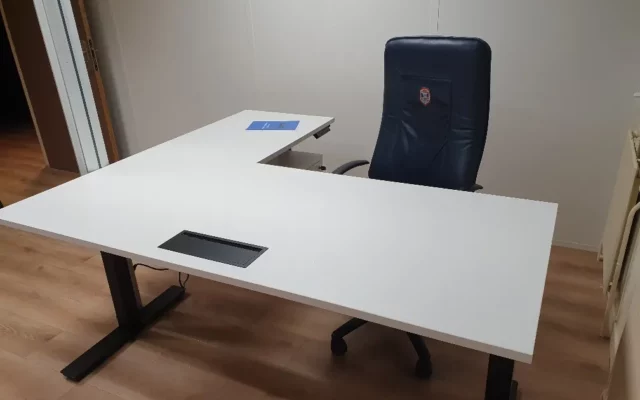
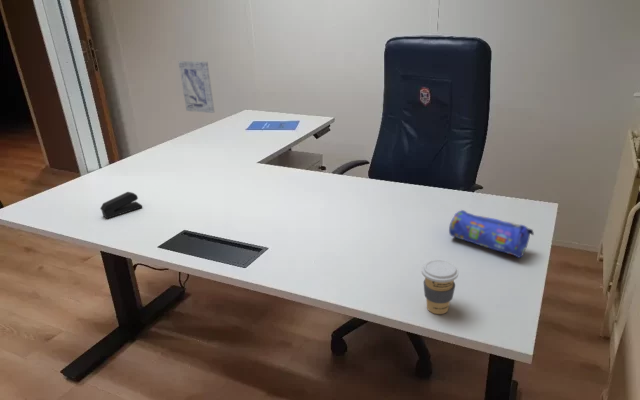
+ pencil case [448,209,535,259]
+ stapler [99,191,143,220]
+ coffee cup [421,259,460,315]
+ wall art [178,60,215,114]
